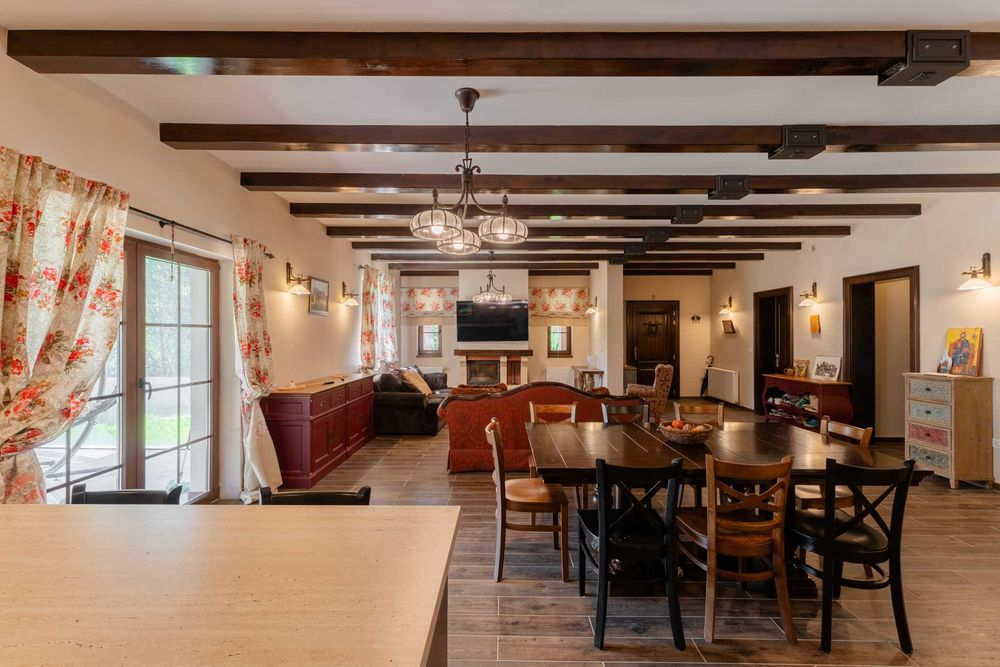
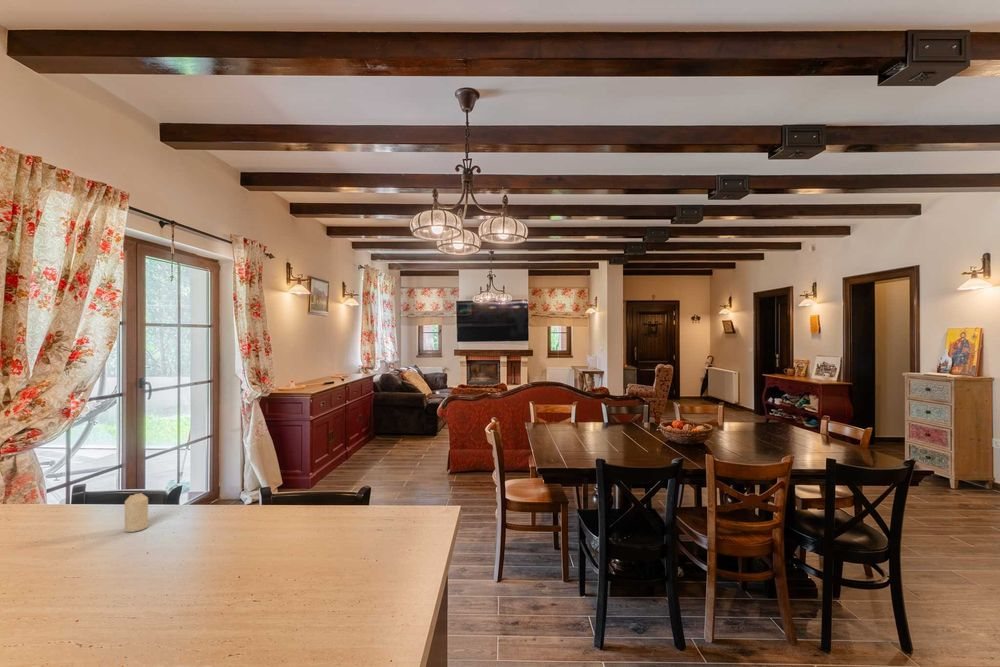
+ candle [124,492,149,533]
